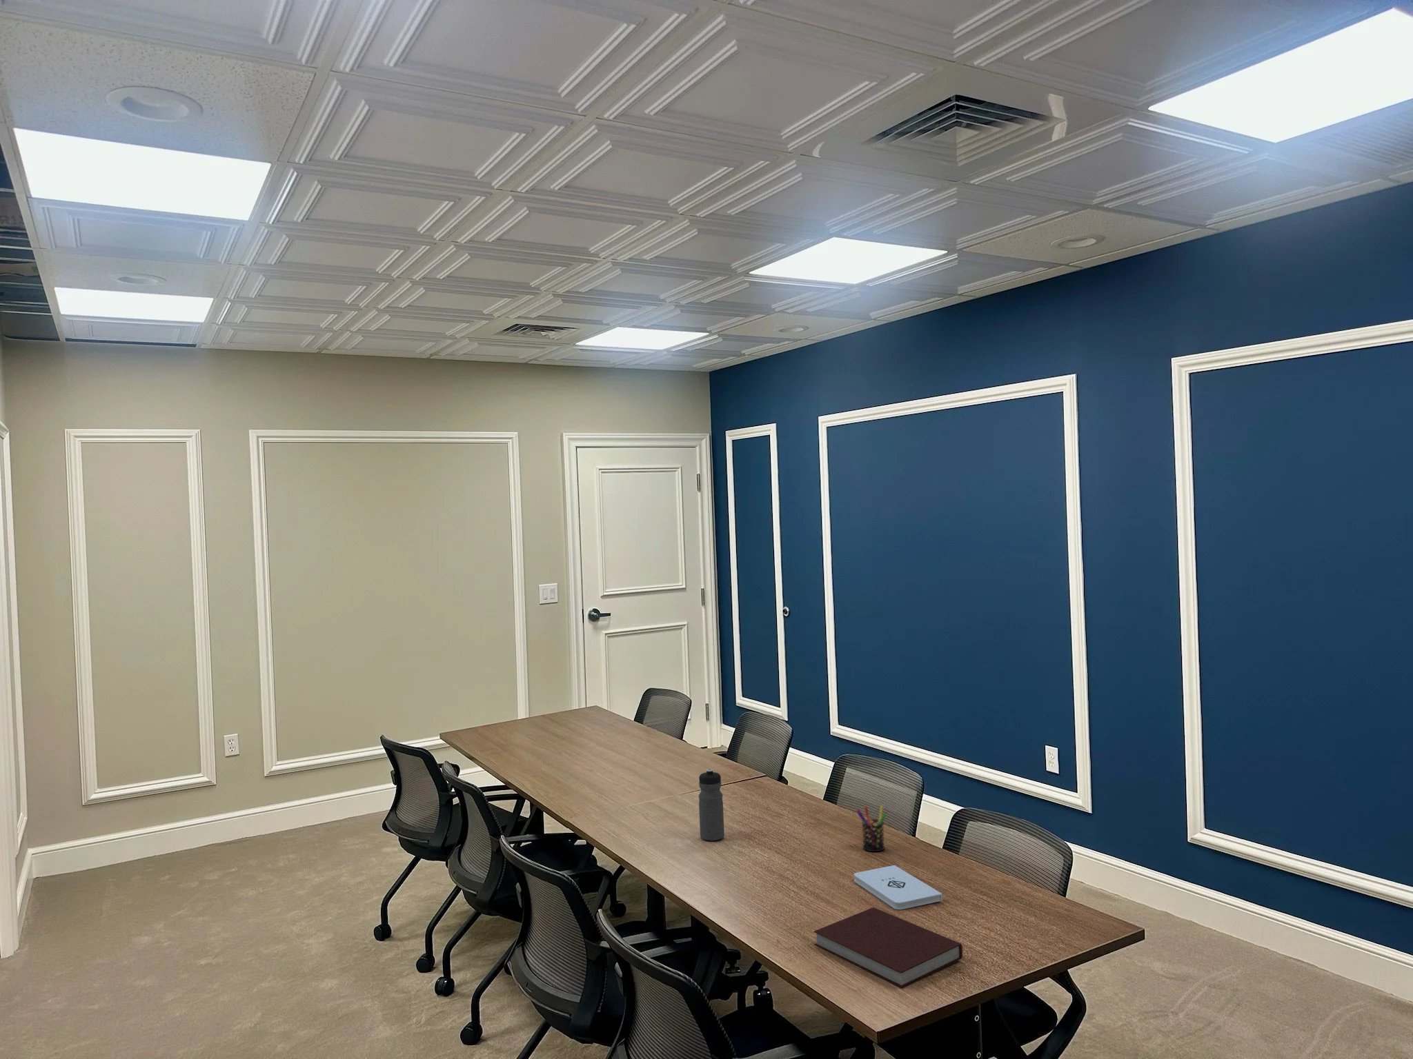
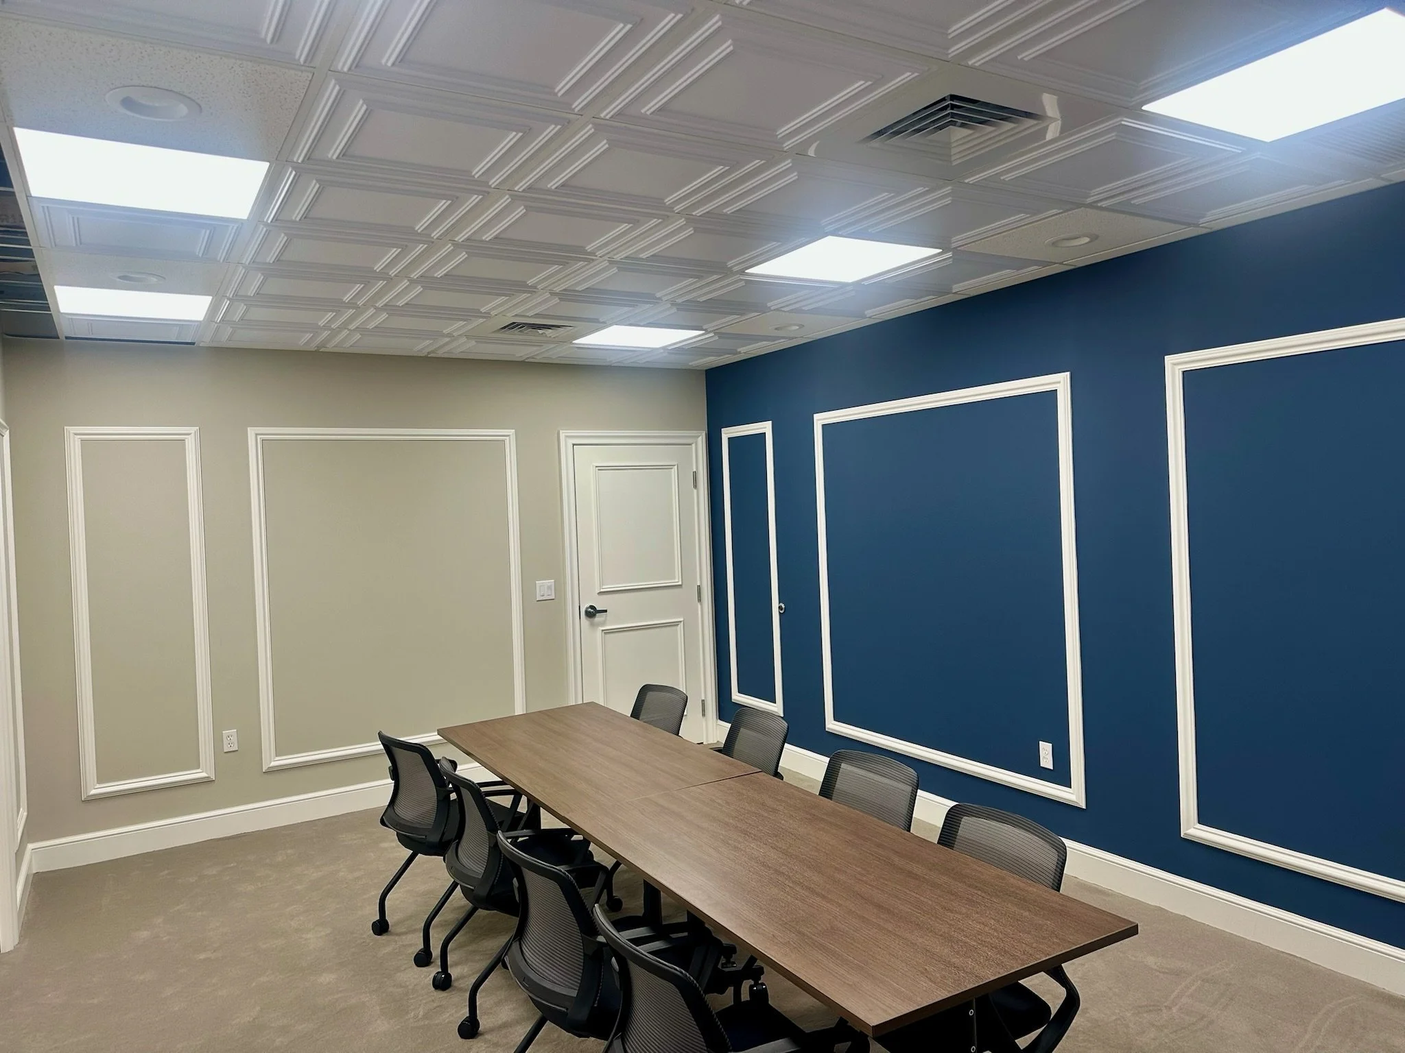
- water bottle [699,768,725,842]
- pen holder [856,804,887,852]
- notepad [853,864,943,910]
- notebook [812,907,964,989]
